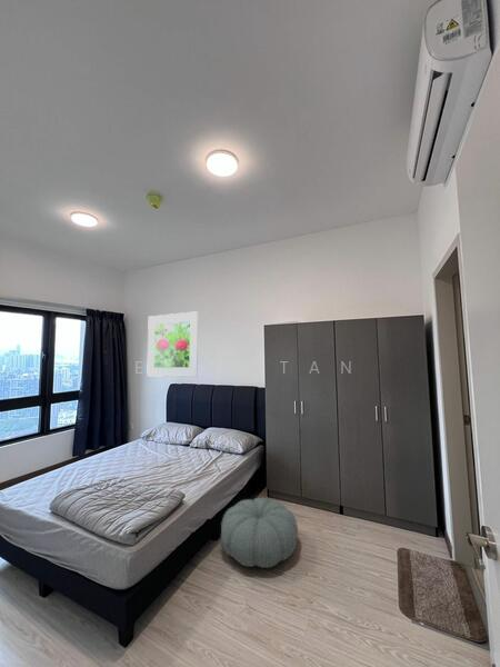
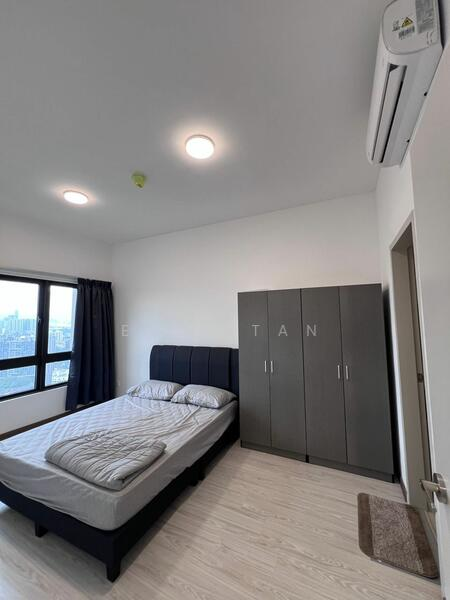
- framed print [146,310,199,378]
- pouf [220,497,299,569]
